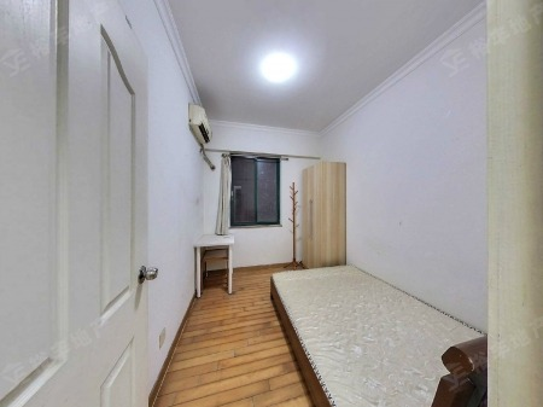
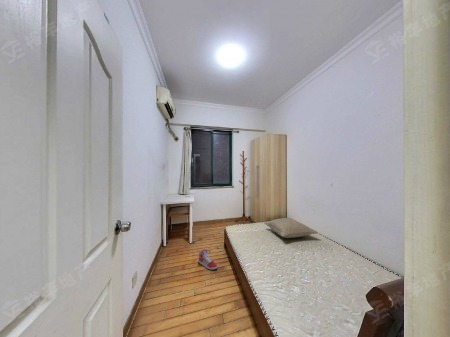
+ sneaker [198,248,219,271]
+ pillow [263,217,319,239]
